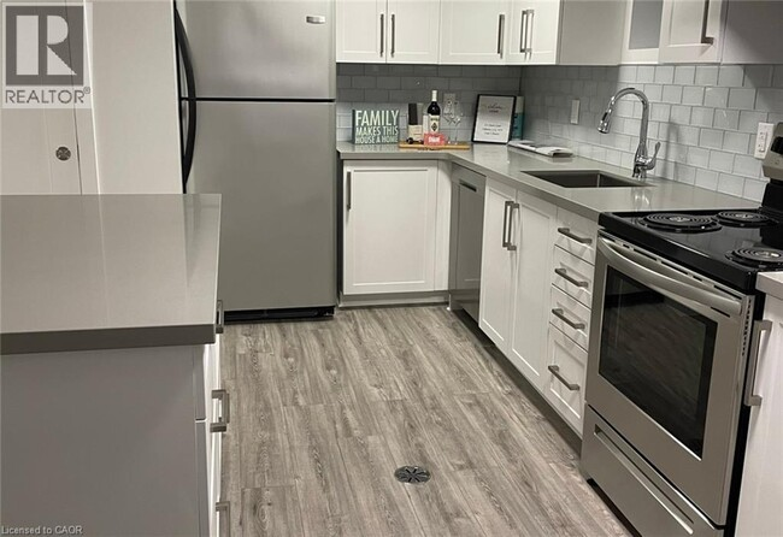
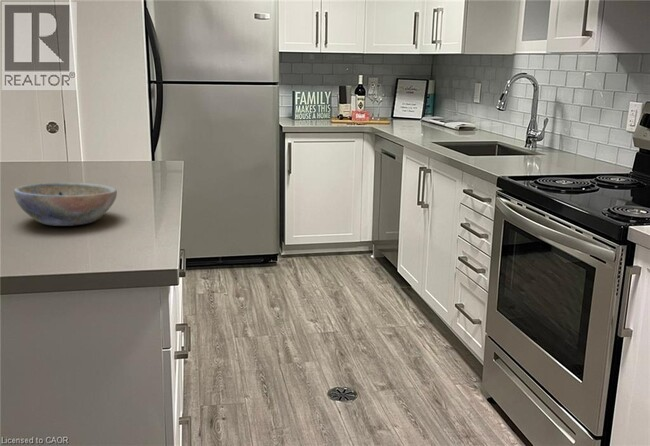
+ bowl [13,181,118,227]
